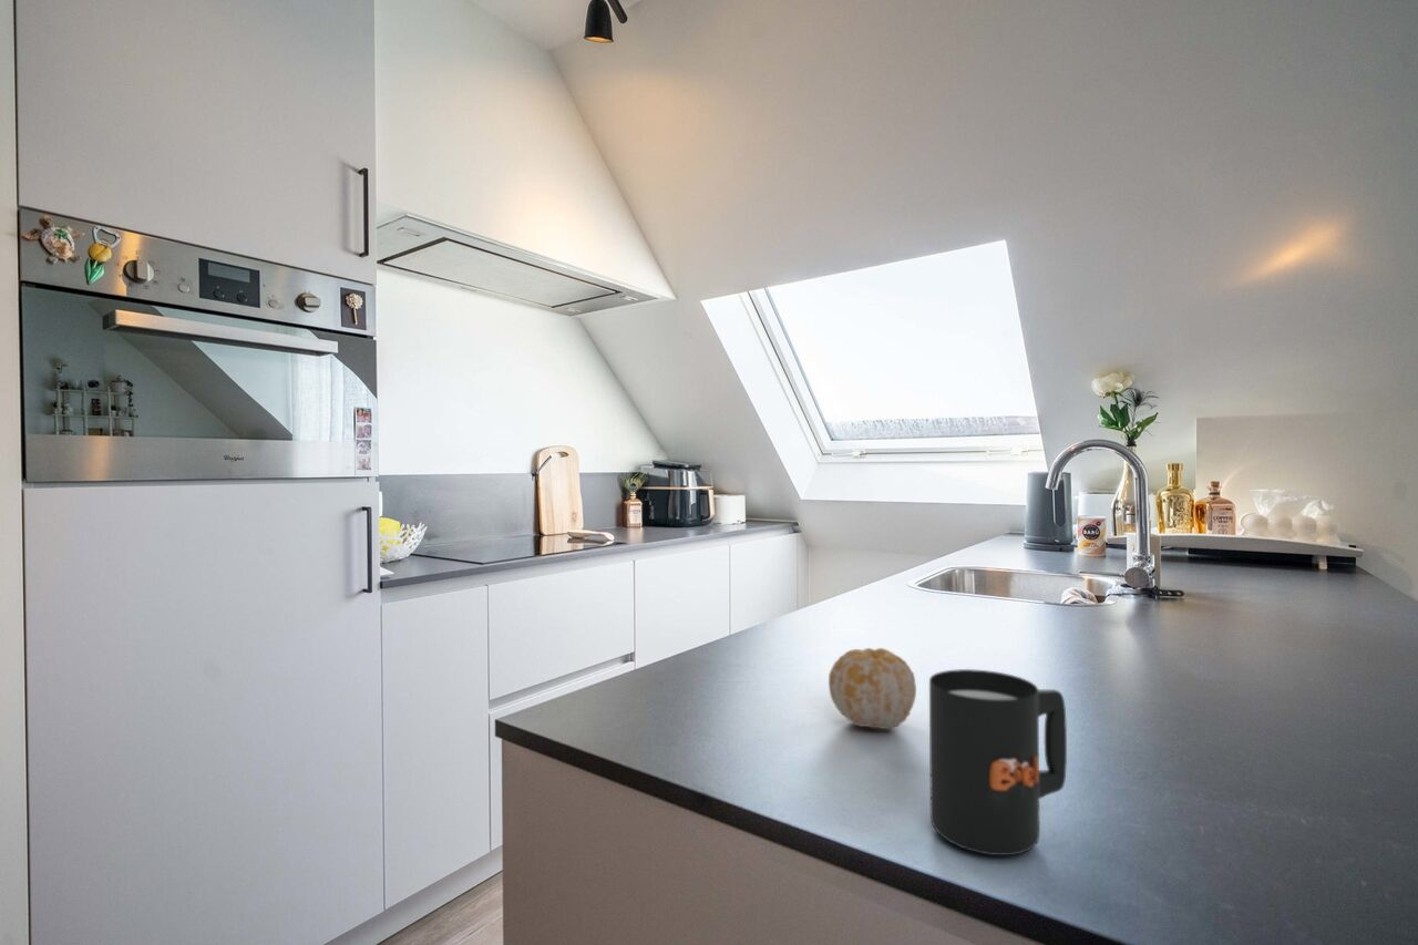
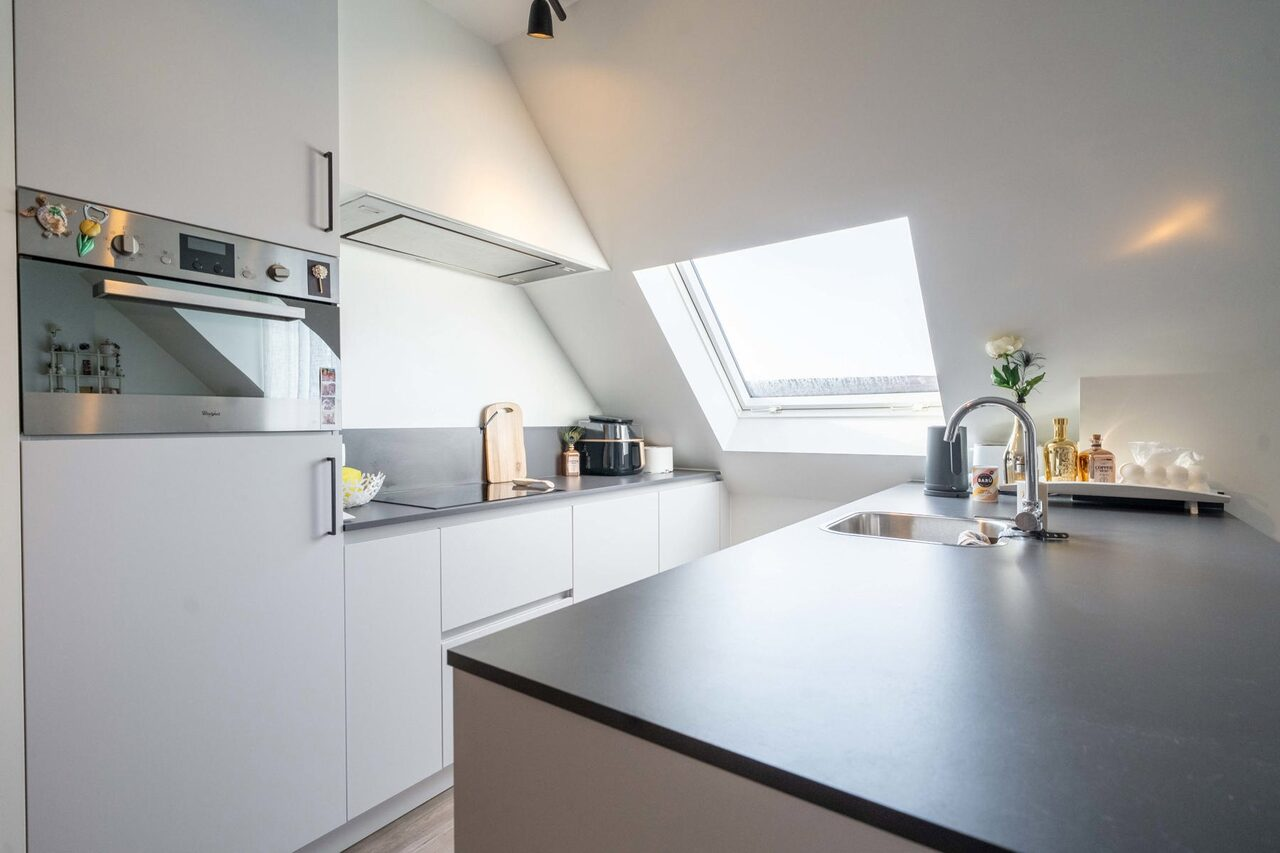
- mug [928,668,1068,857]
- fruit [828,647,917,730]
